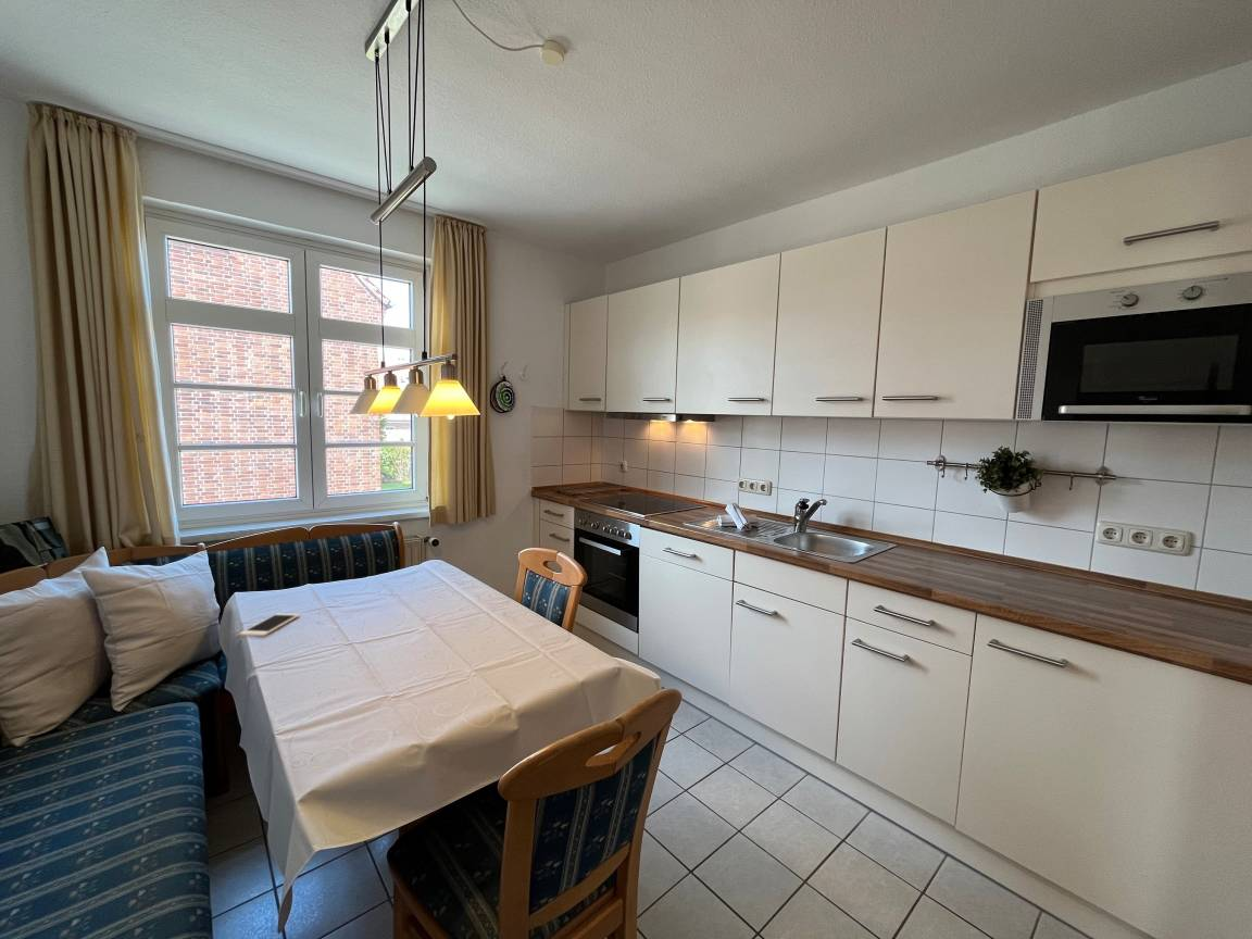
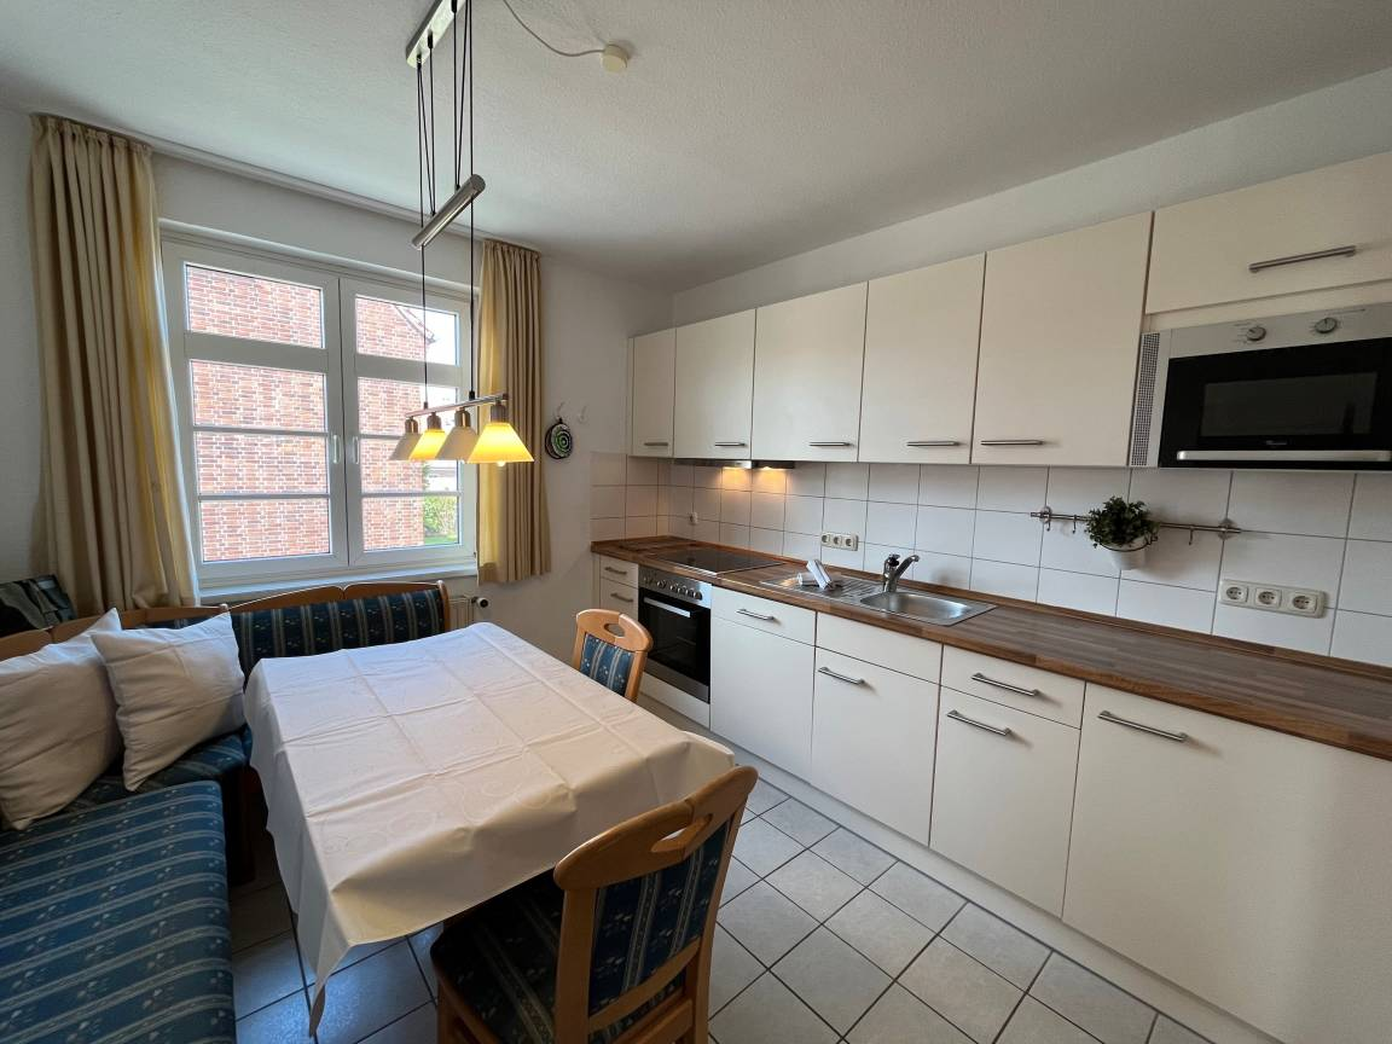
- cell phone [239,612,301,637]
